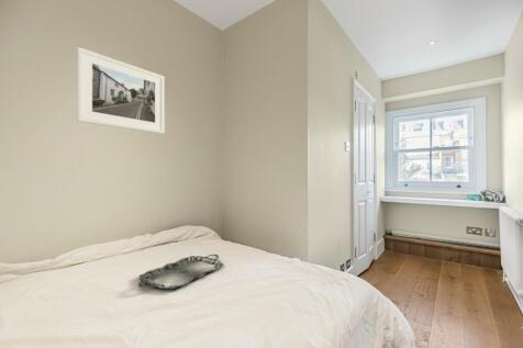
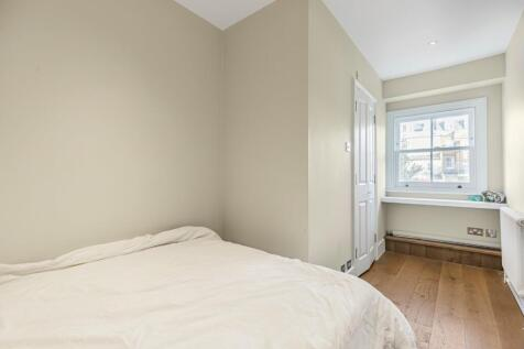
- serving tray [137,254,224,290]
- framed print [76,46,166,135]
